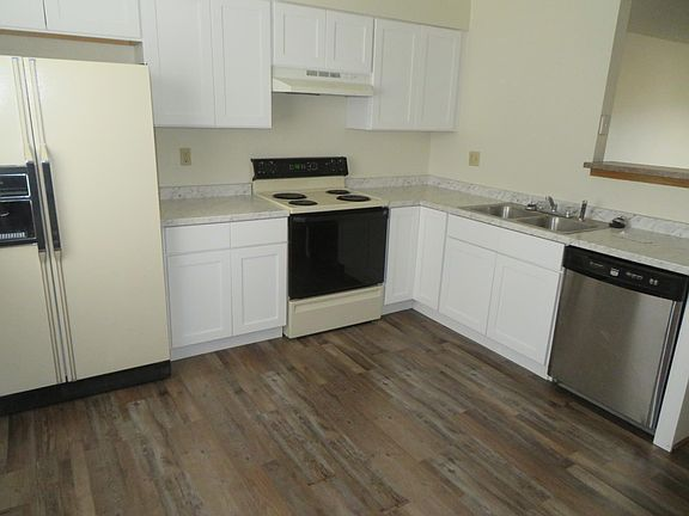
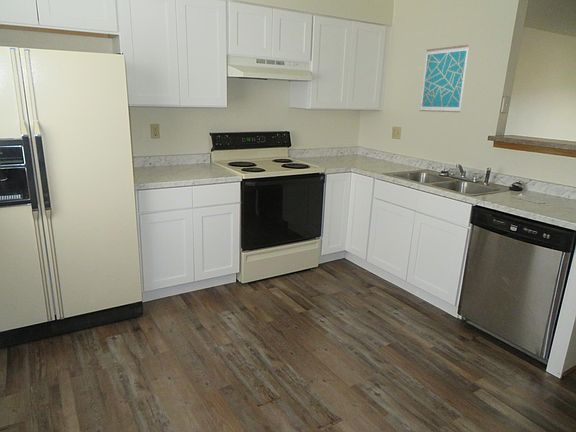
+ wall art [419,44,470,113]
